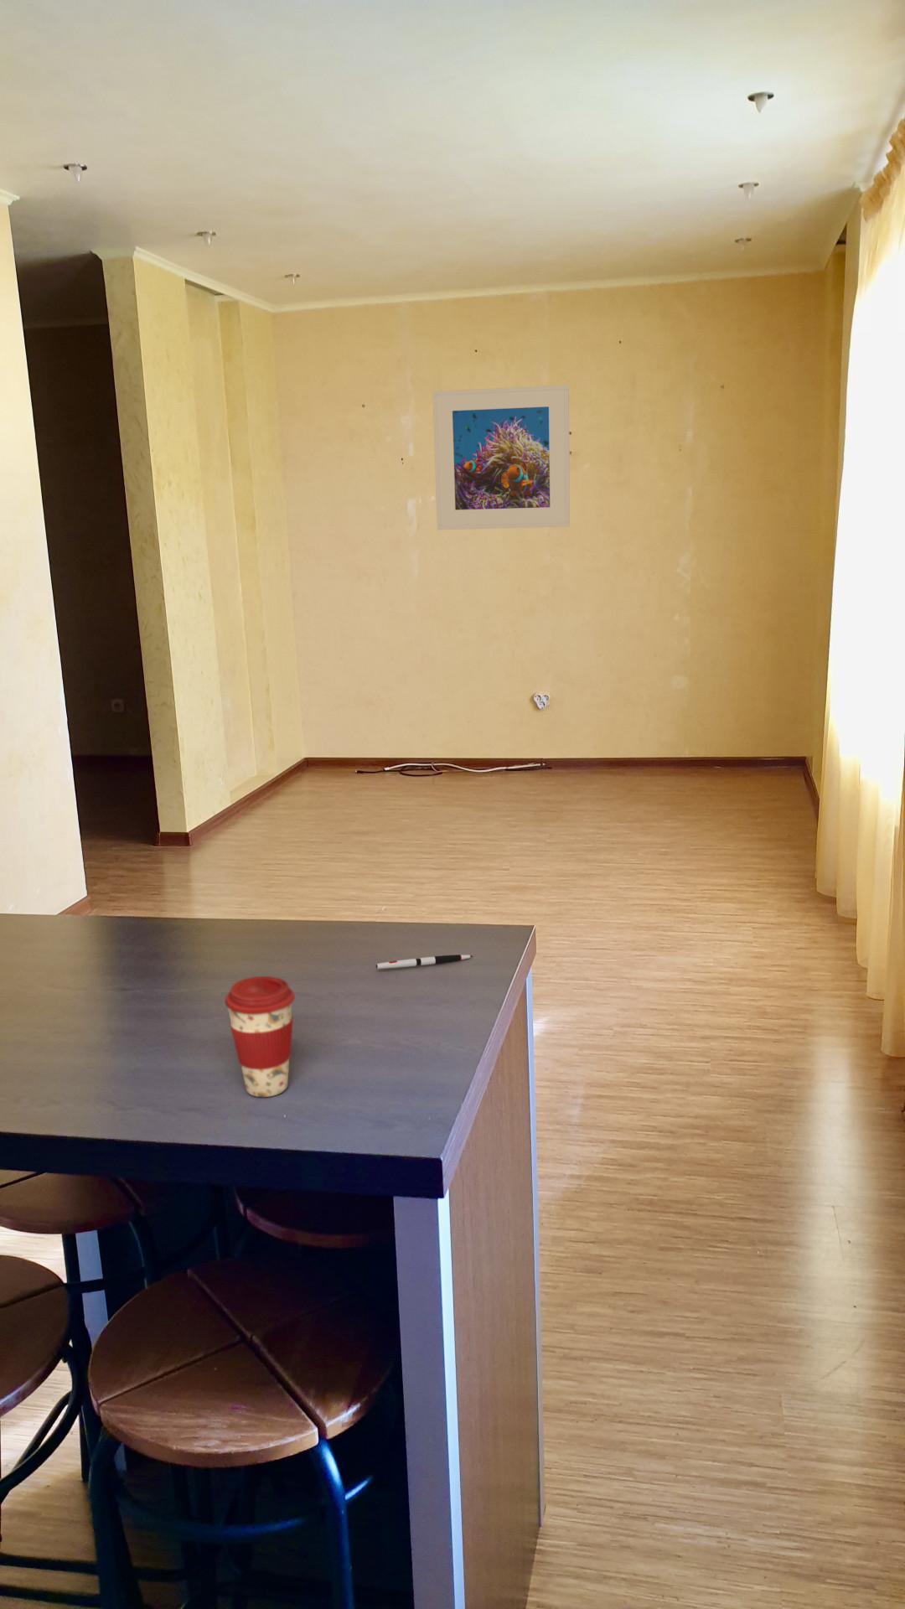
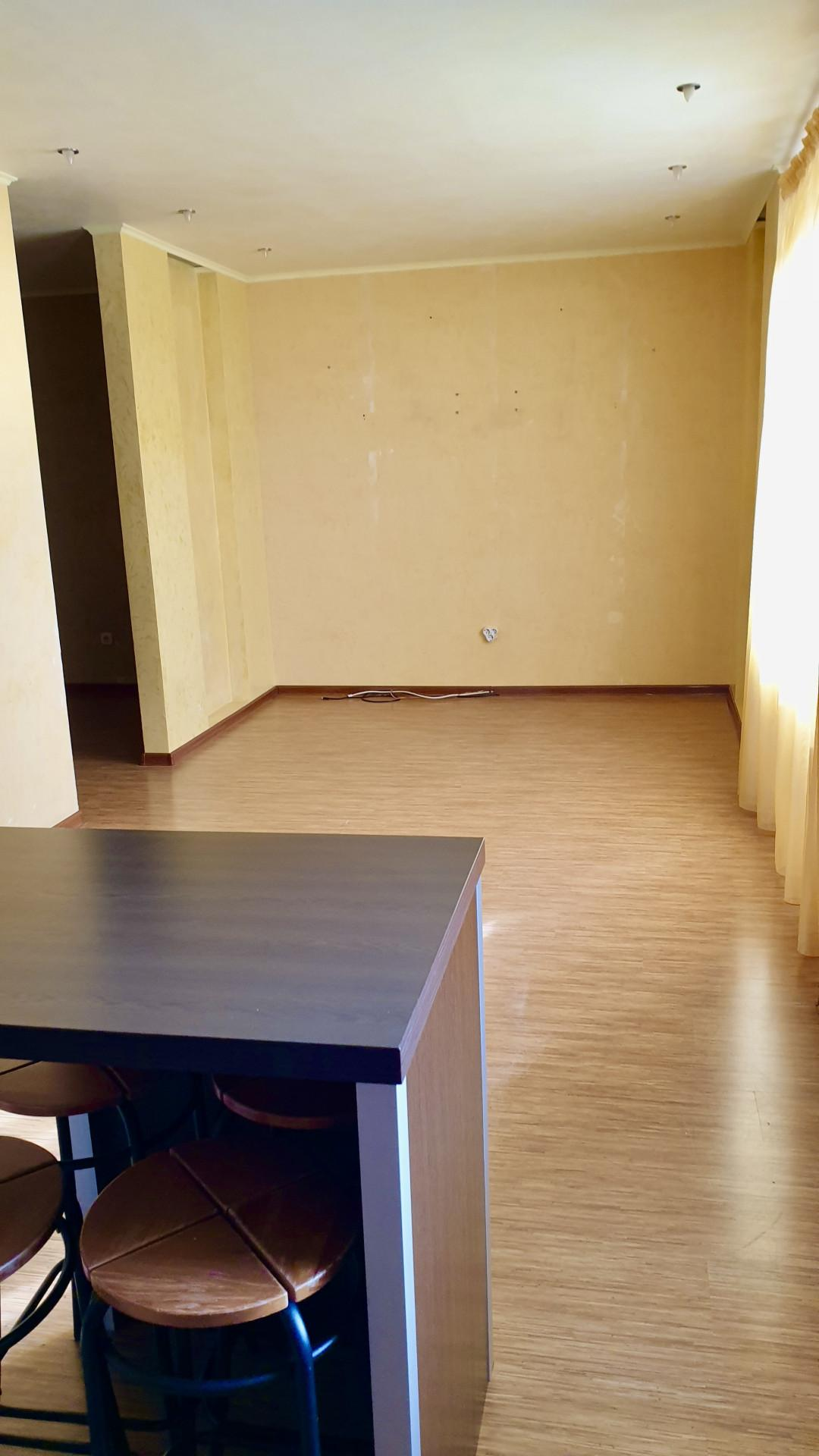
- coffee cup [223,976,295,1097]
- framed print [432,383,570,530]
- pen [376,954,473,969]
